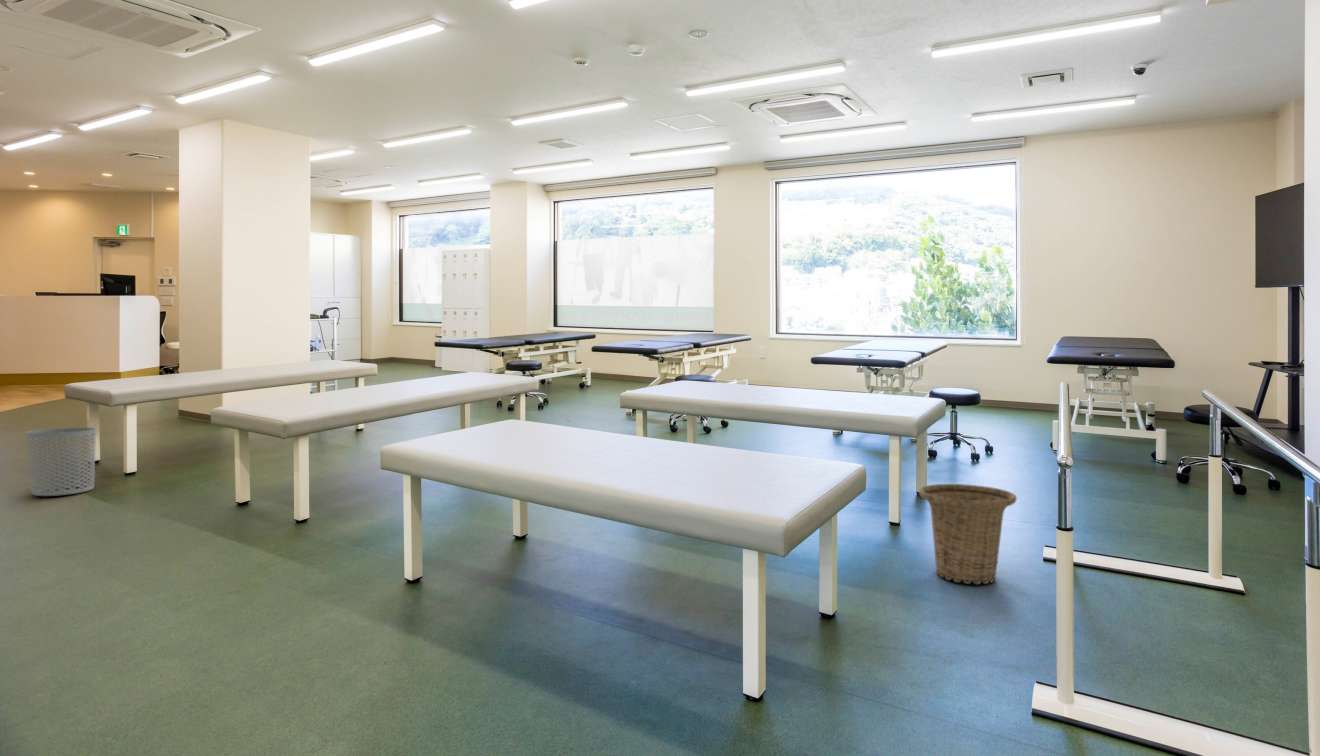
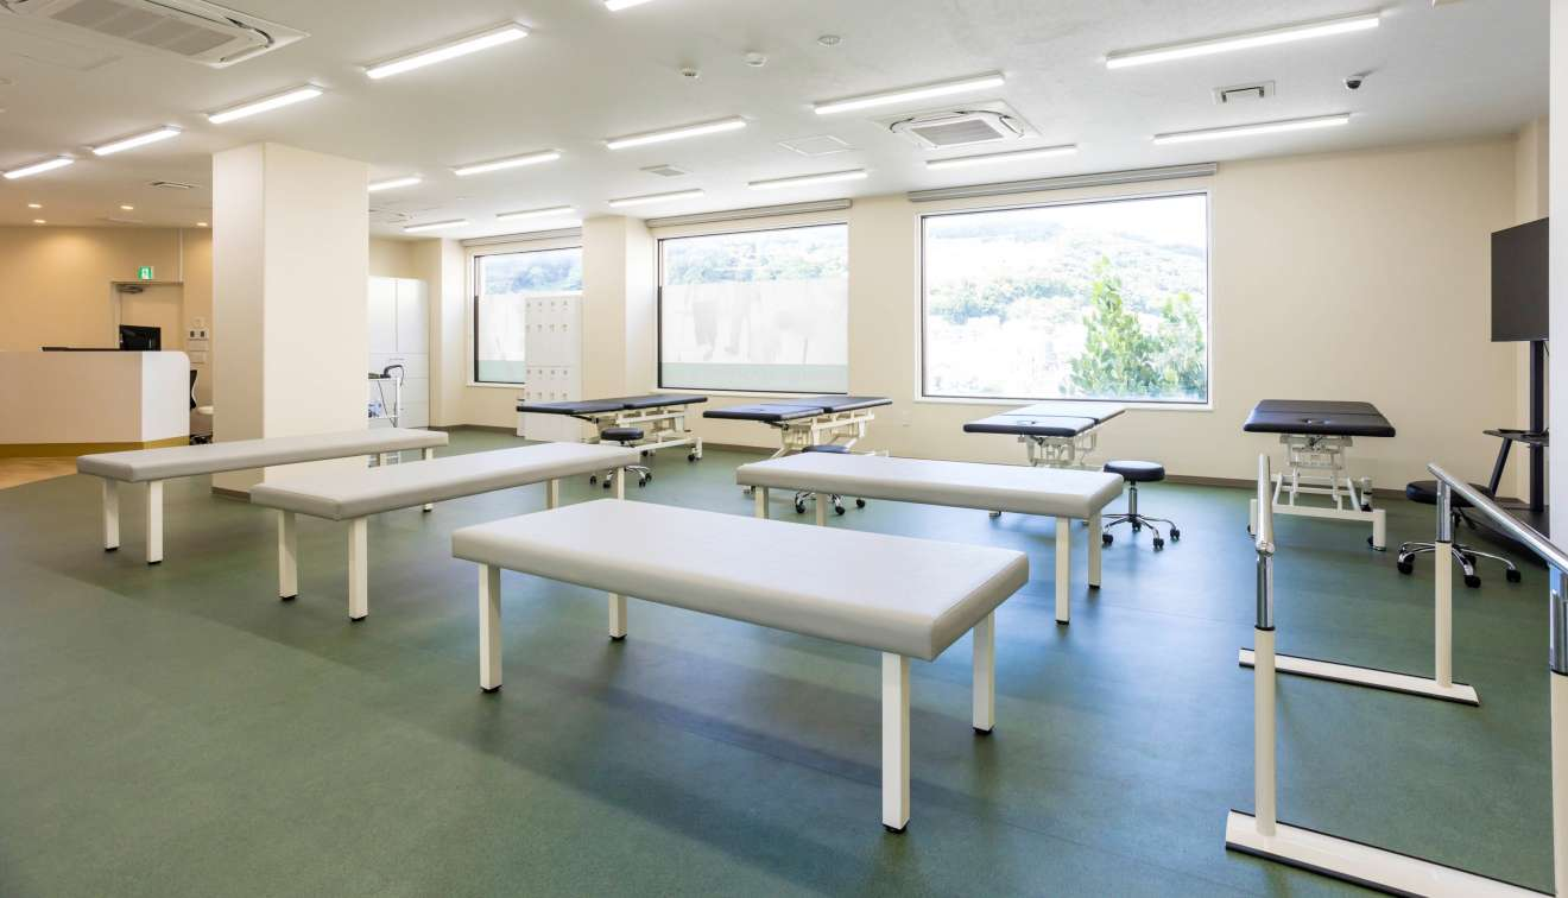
- basket [918,483,1018,585]
- waste bin [25,427,97,497]
